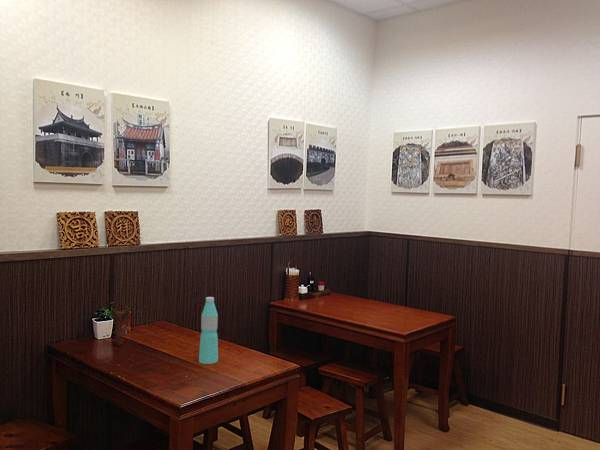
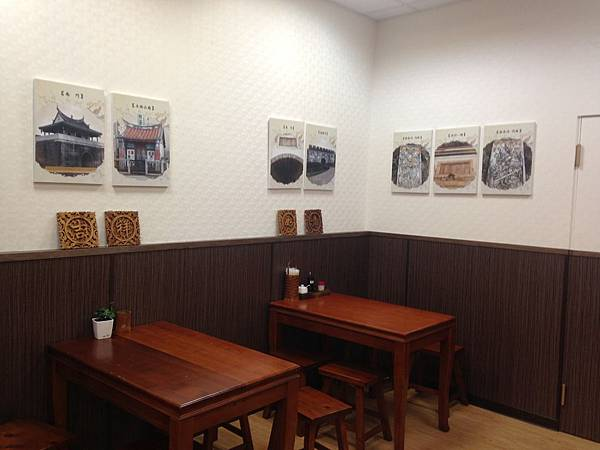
- water bottle [198,296,219,365]
- utensil holder [110,304,131,347]
